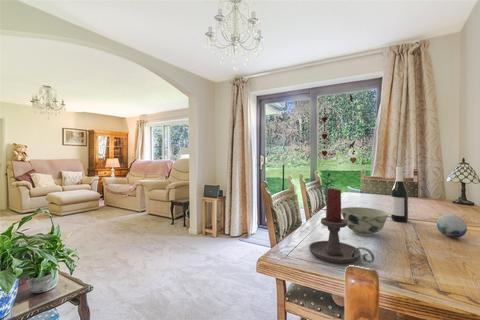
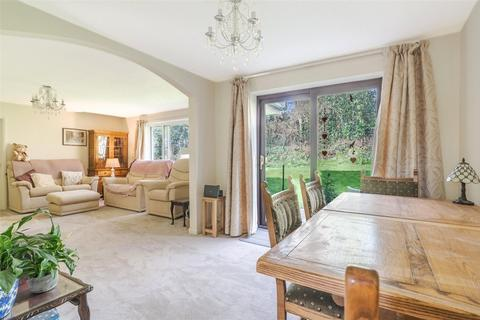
- wine bottle [390,165,409,223]
- decorative orb [436,213,468,239]
- candle holder [308,188,375,264]
- bowl [341,206,389,237]
